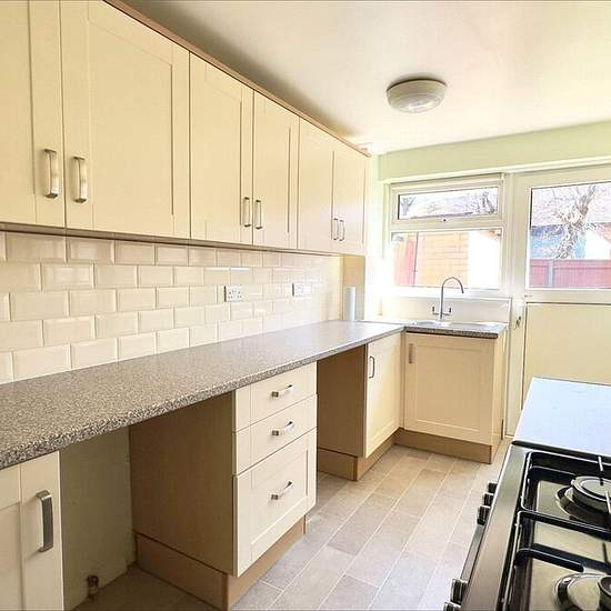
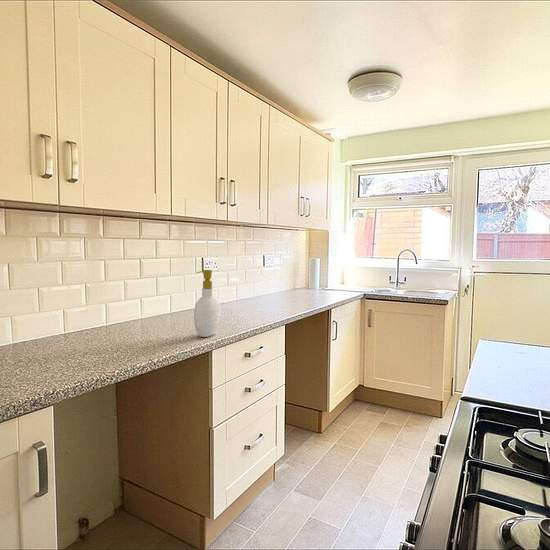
+ soap bottle [193,269,221,338]
